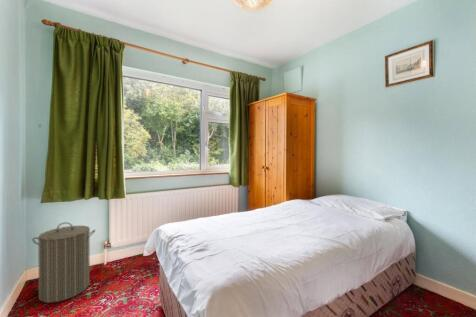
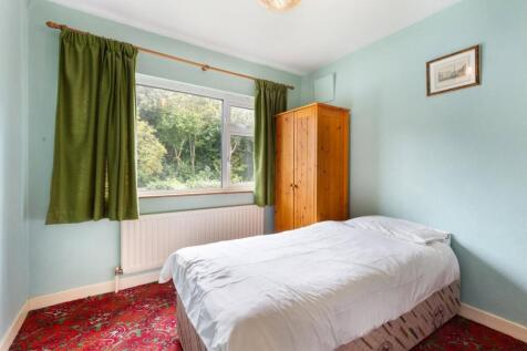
- laundry hamper [31,221,96,304]
